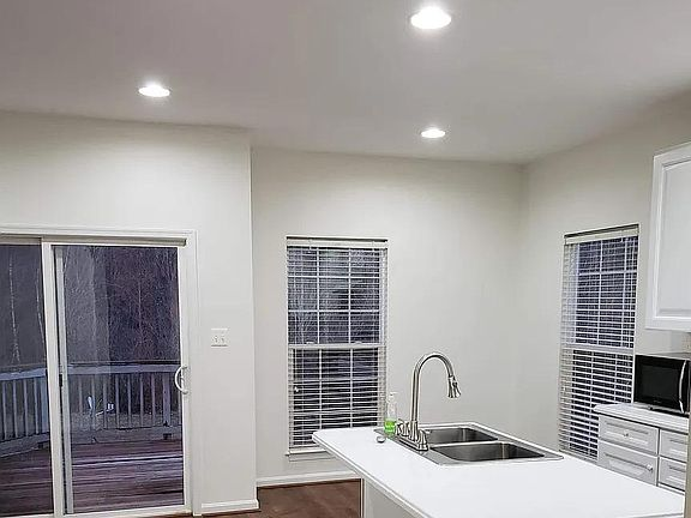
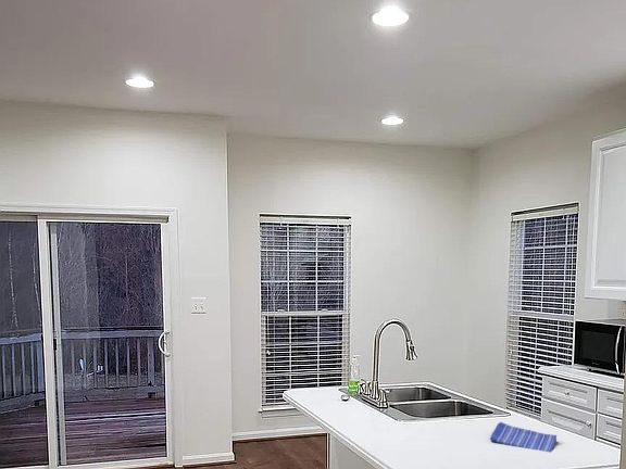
+ dish towel [489,421,558,454]
